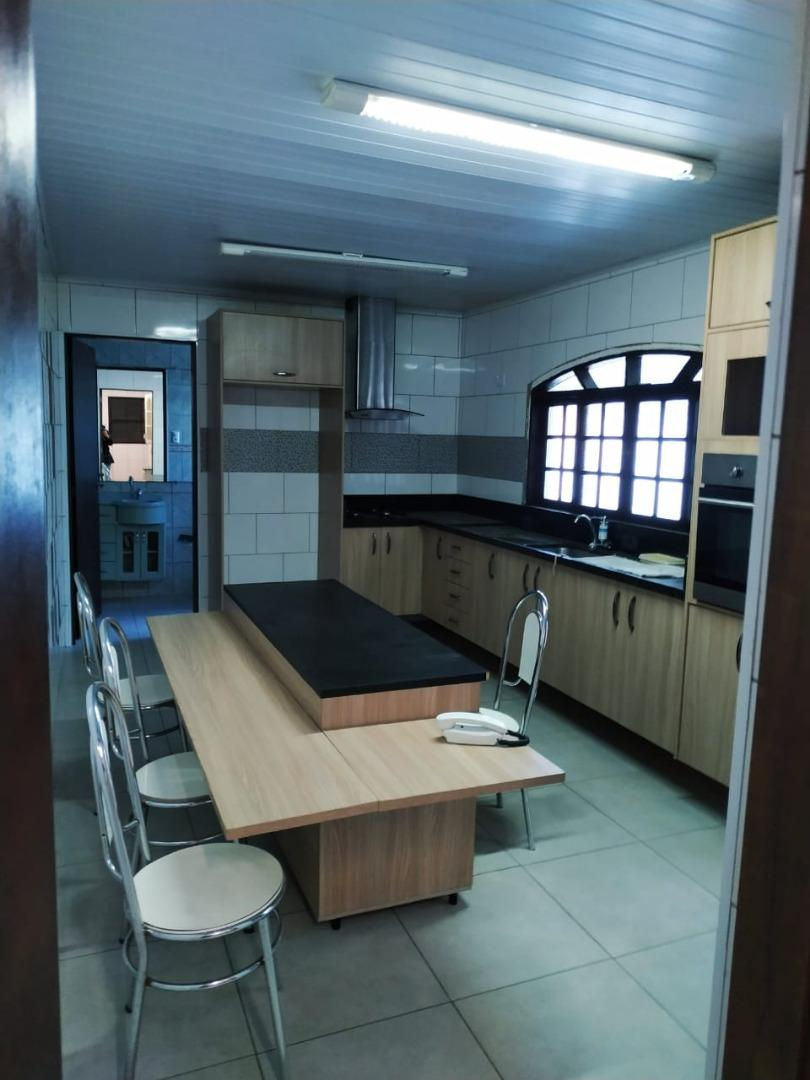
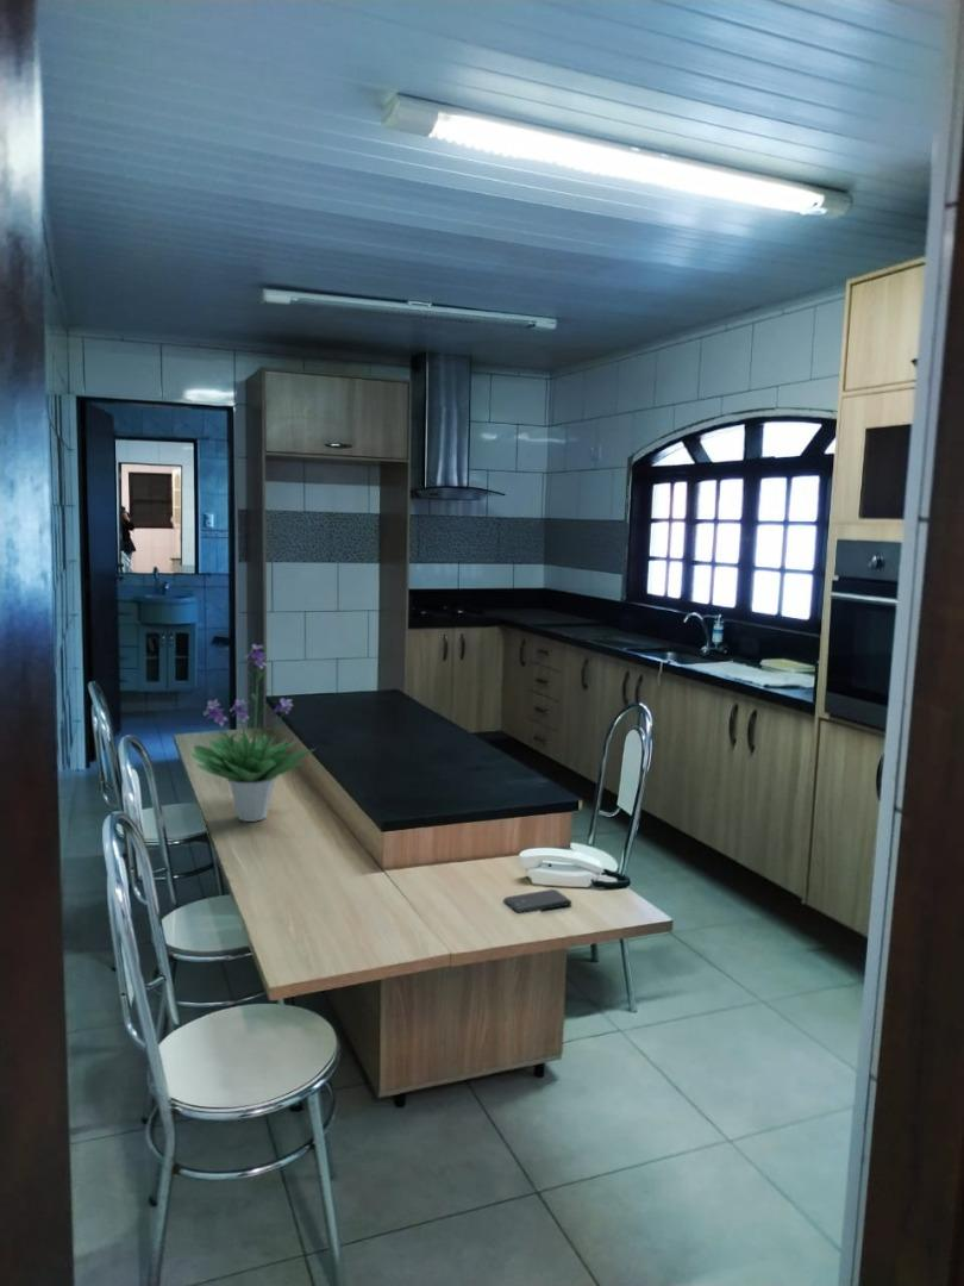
+ smartphone [502,888,572,914]
+ potted plant [189,643,318,823]
